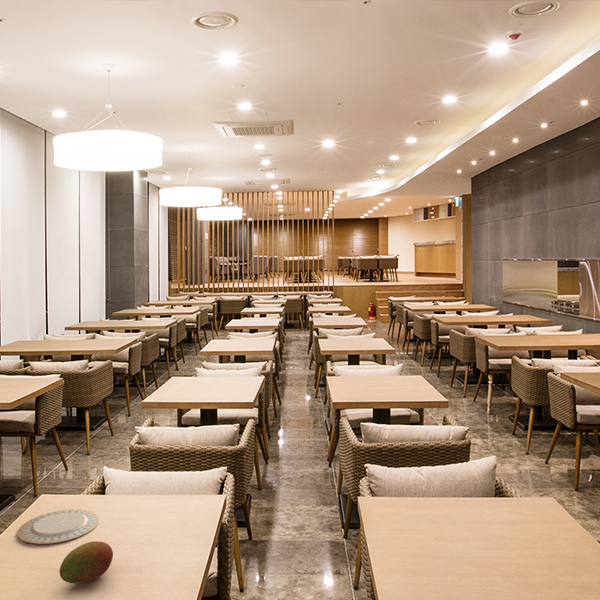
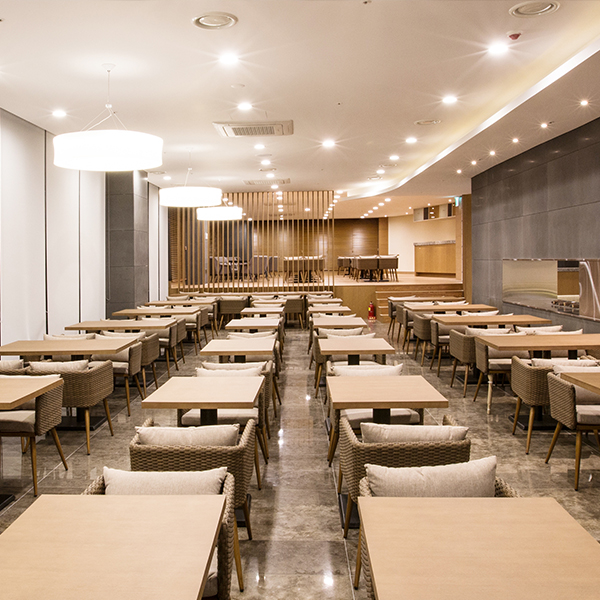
- chinaware [16,509,100,545]
- fruit [59,540,114,584]
